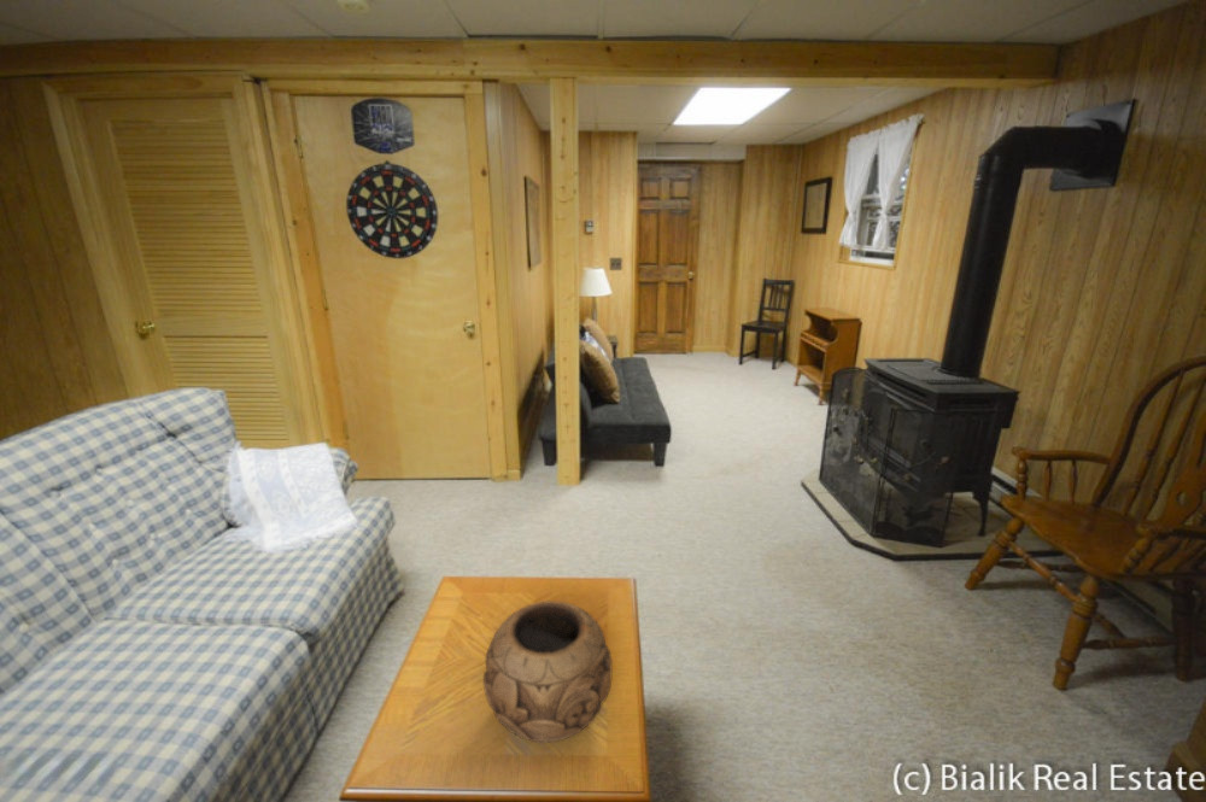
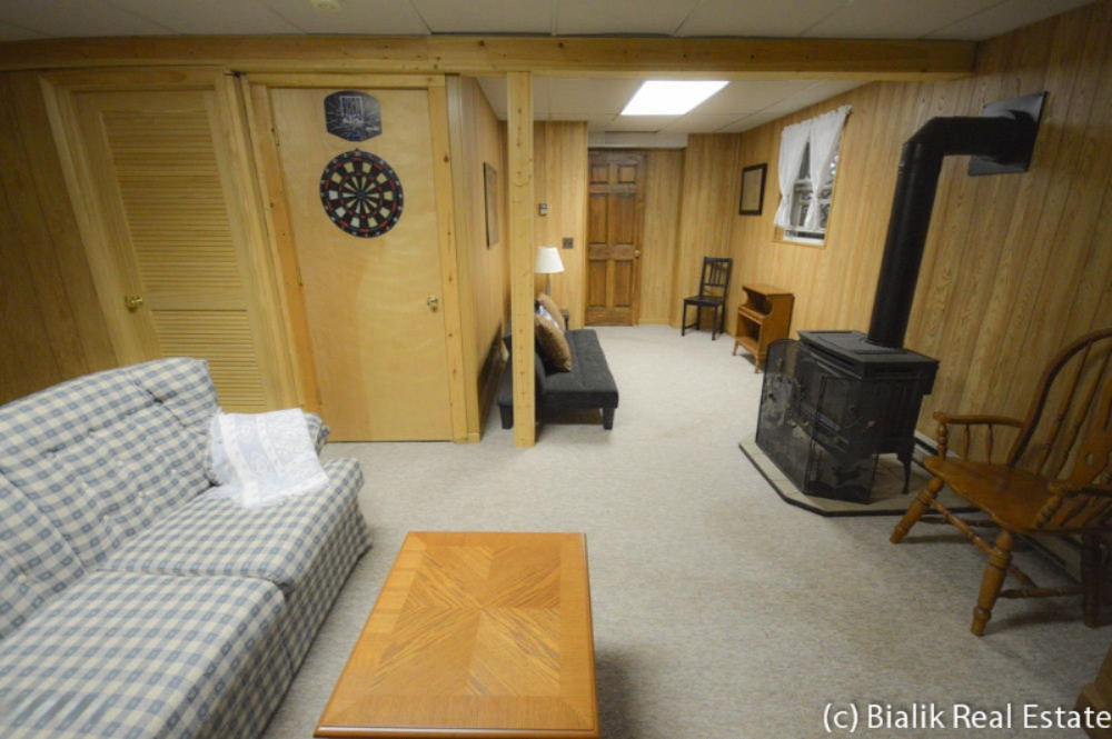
- decorative bowl [482,599,614,744]
